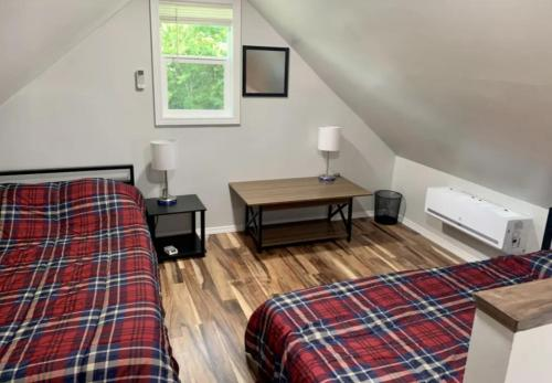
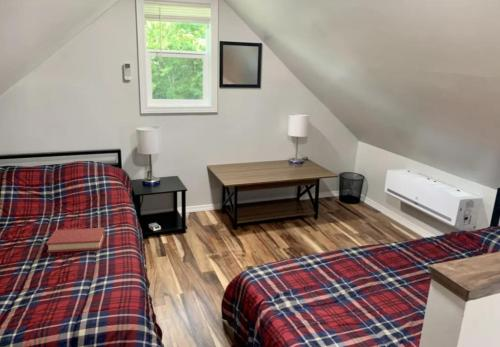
+ hardback book [45,227,106,254]
